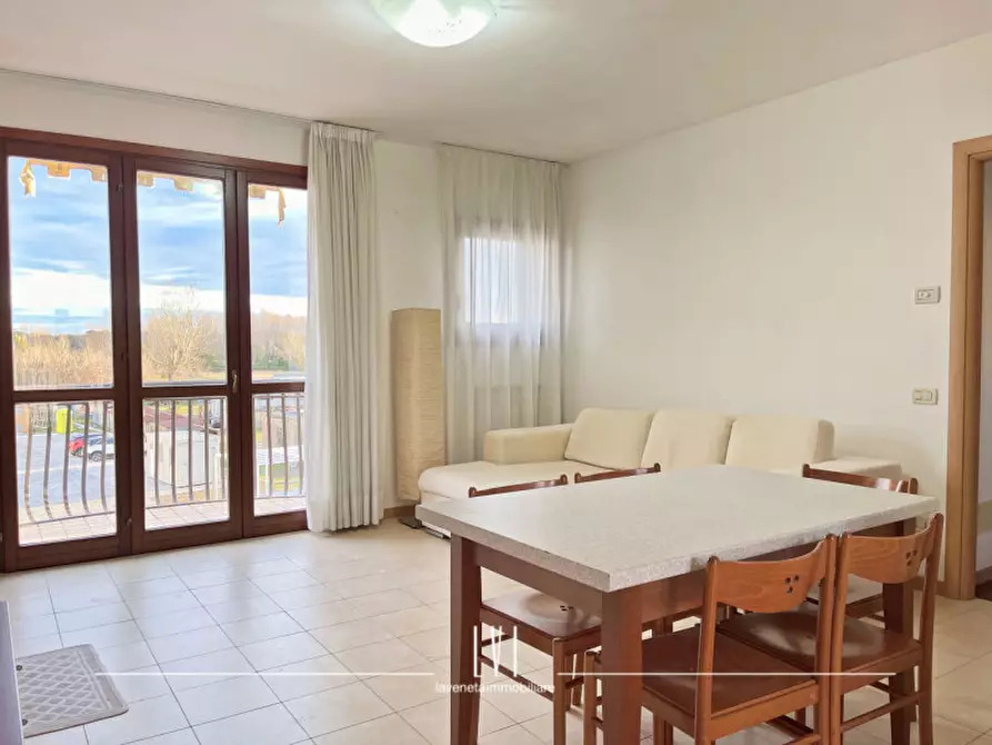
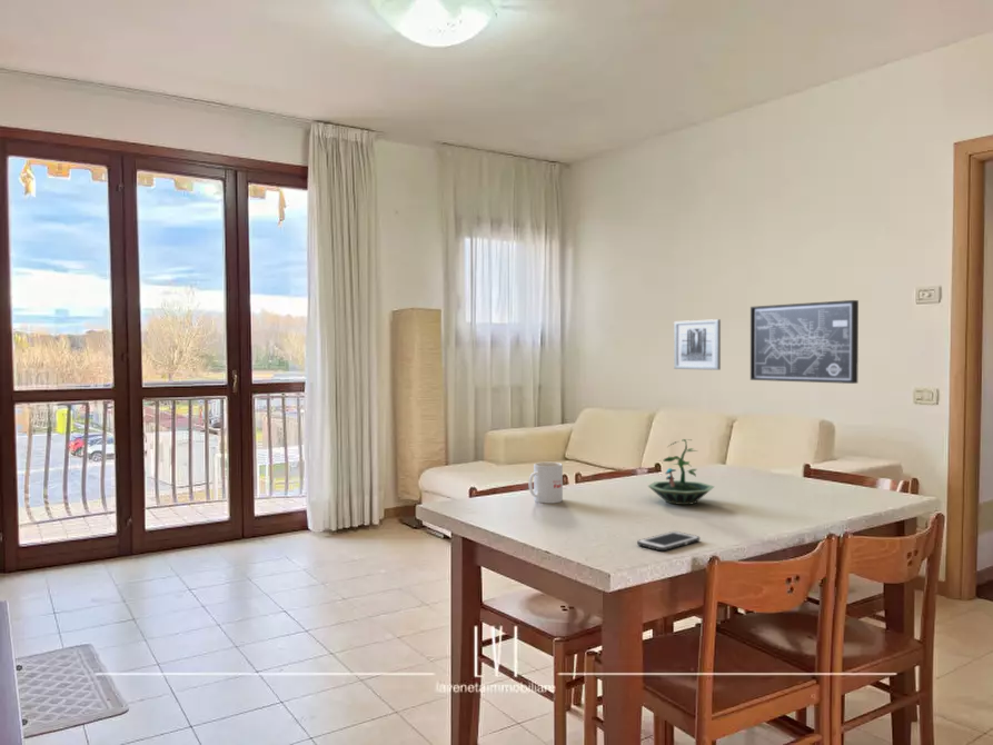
+ cell phone [636,530,701,552]
+ wall art [749,299,860,385]
+ terrarium [647,438,715,506]
+ wall art [673,318,722,371]
+ mug [528,461,564,505]
